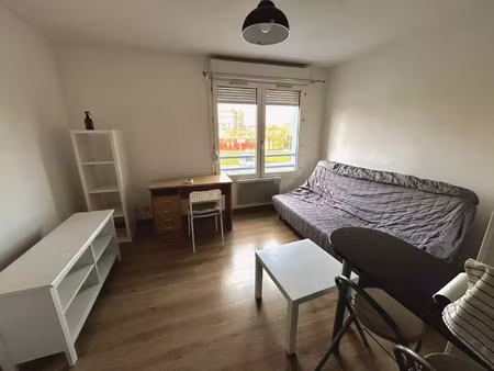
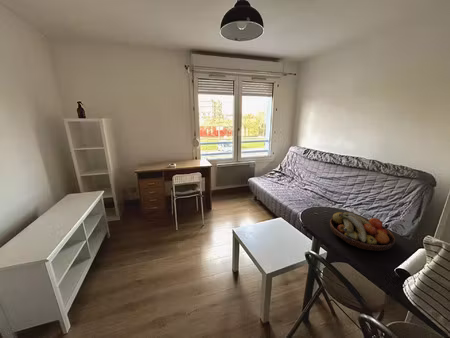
+ fruit bowl [329,211,396,252]
